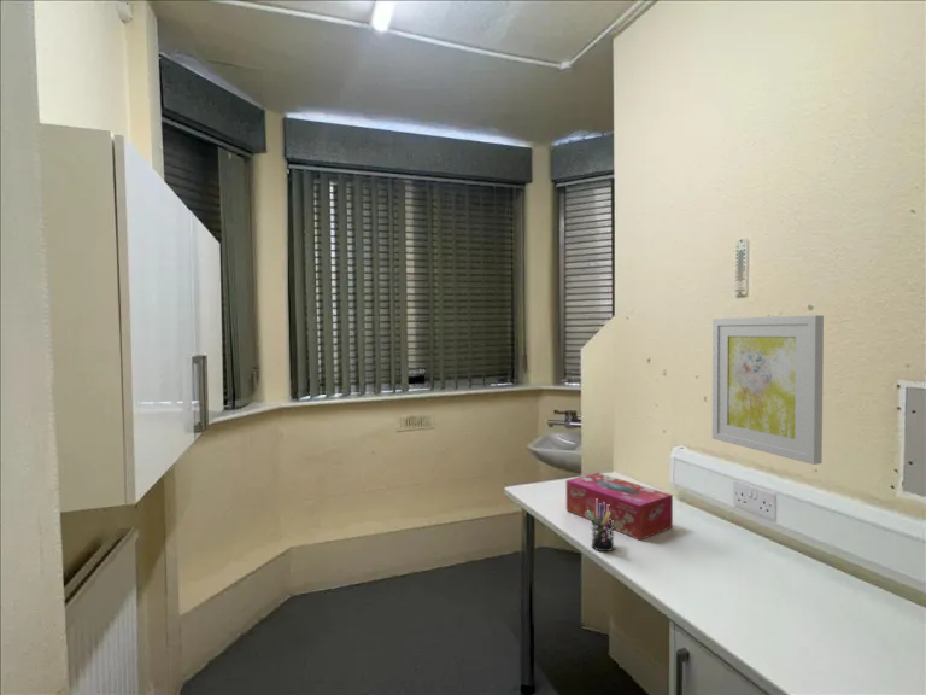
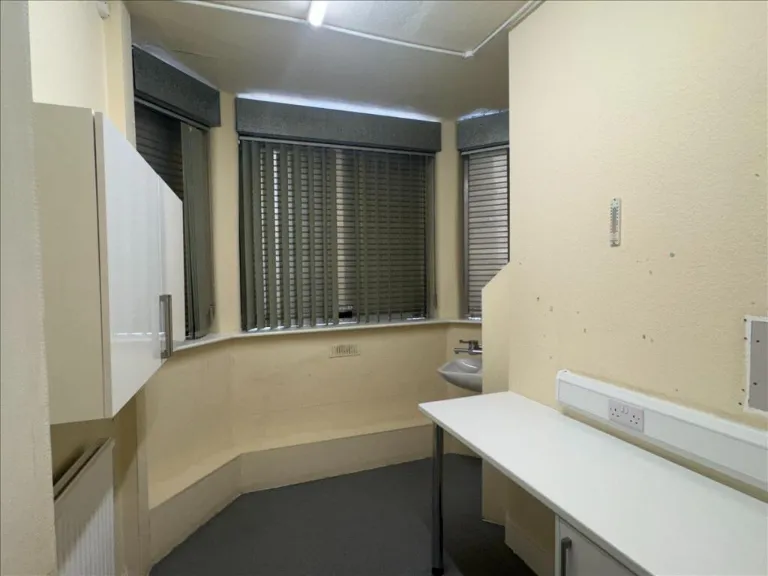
- wall art [711,314,825,466]
- pen holder [587,498,615,553]
- tissue box [565,472,674,541]
